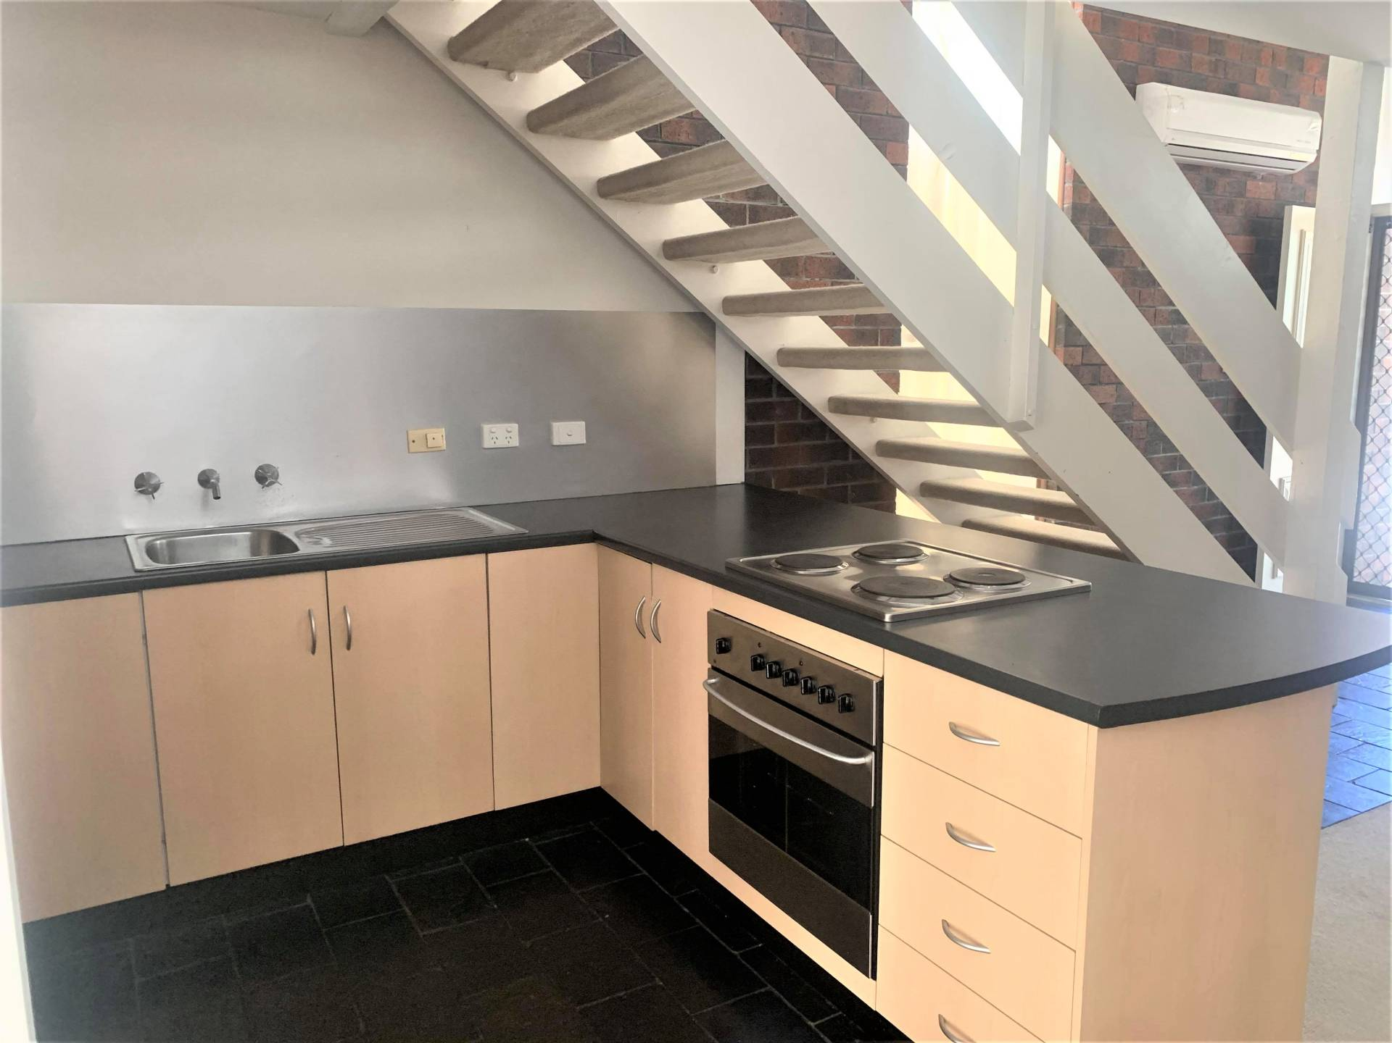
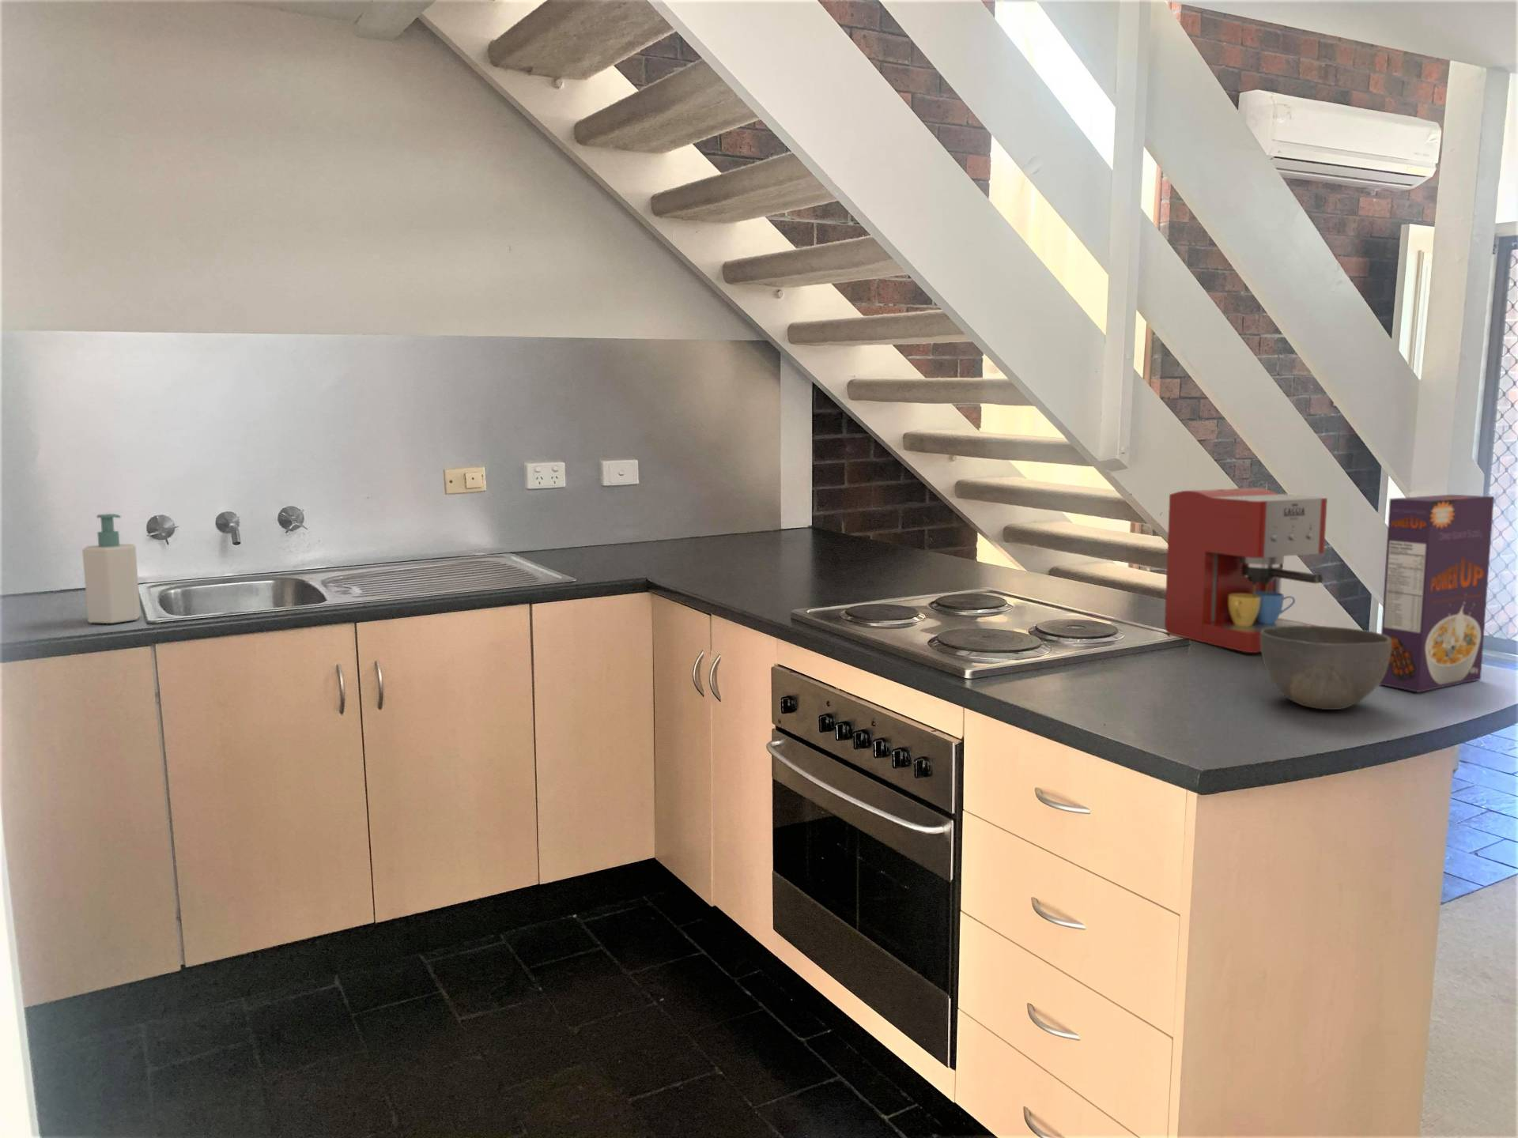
+ bowl [1260,625,1391,710]
+ coffee maker [1164,488,1328,654]
+ cereal box [1379,494,1495,693]
+ soap bottle [81,513,141,624]
